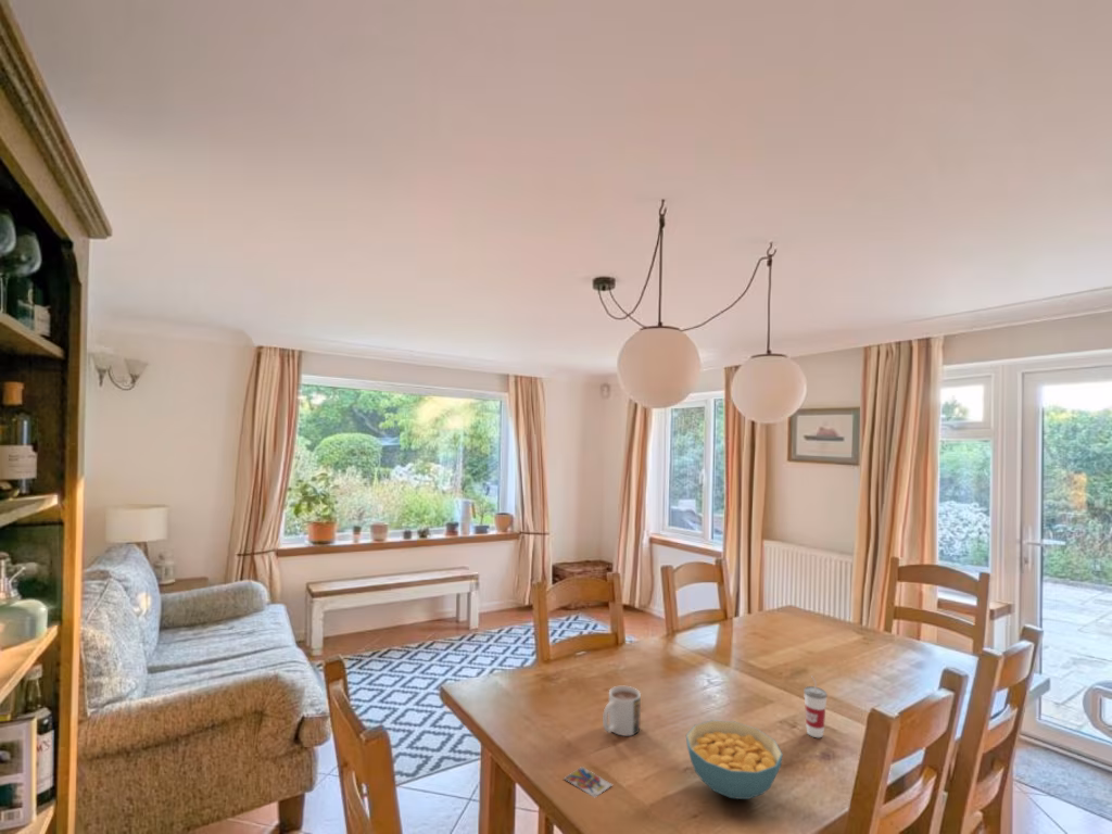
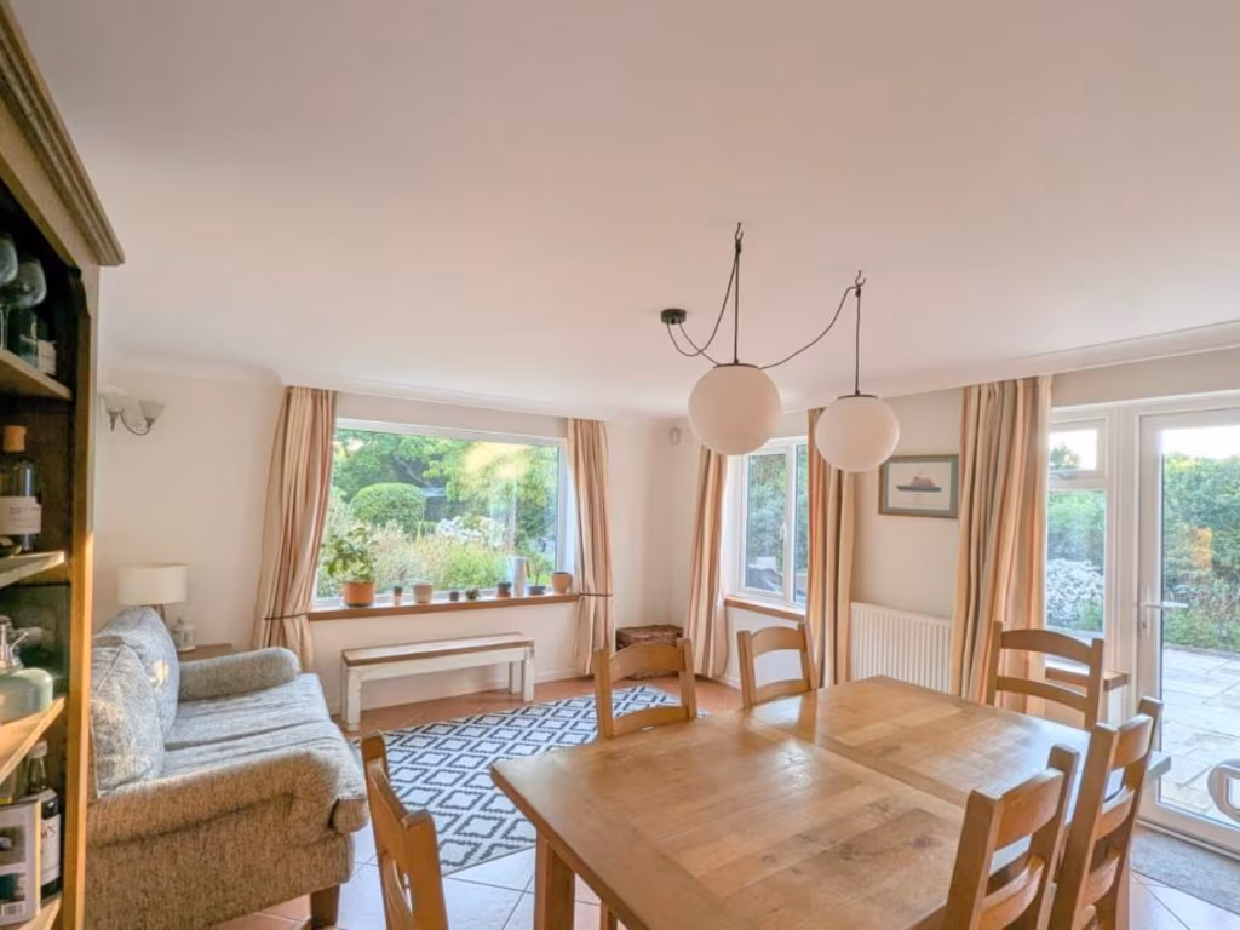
- mug [602,685,642,737]
- cup [803,675,829,738]
- card [563,766,614,798]
- cereal bowl [685,719,784,800]
